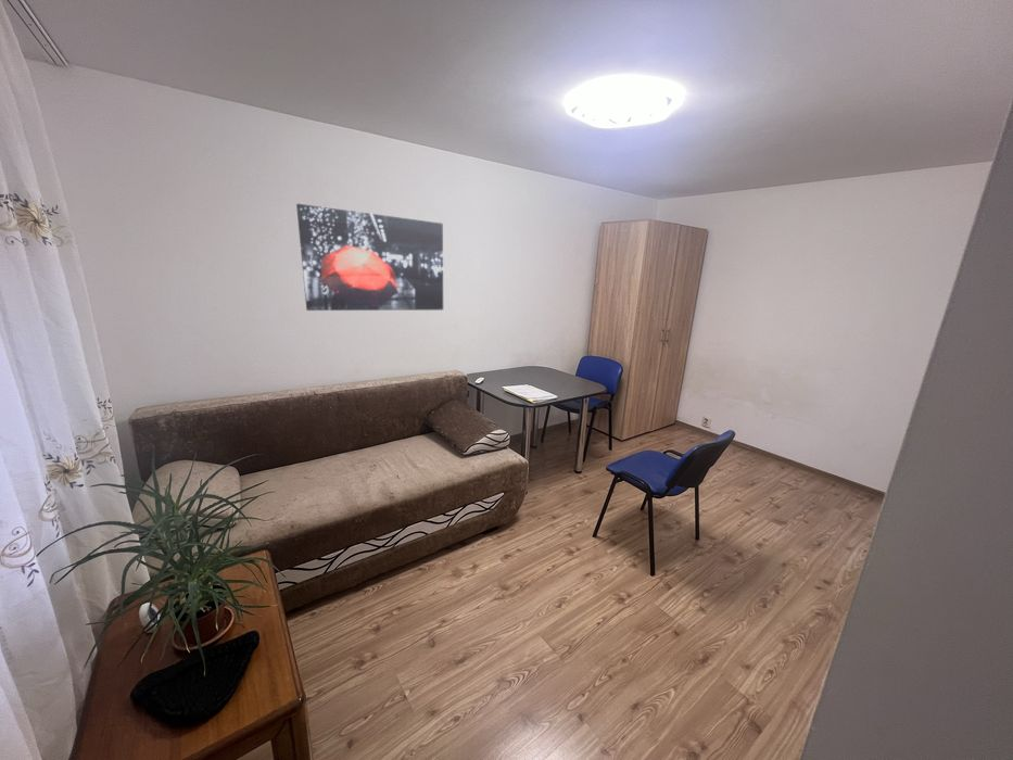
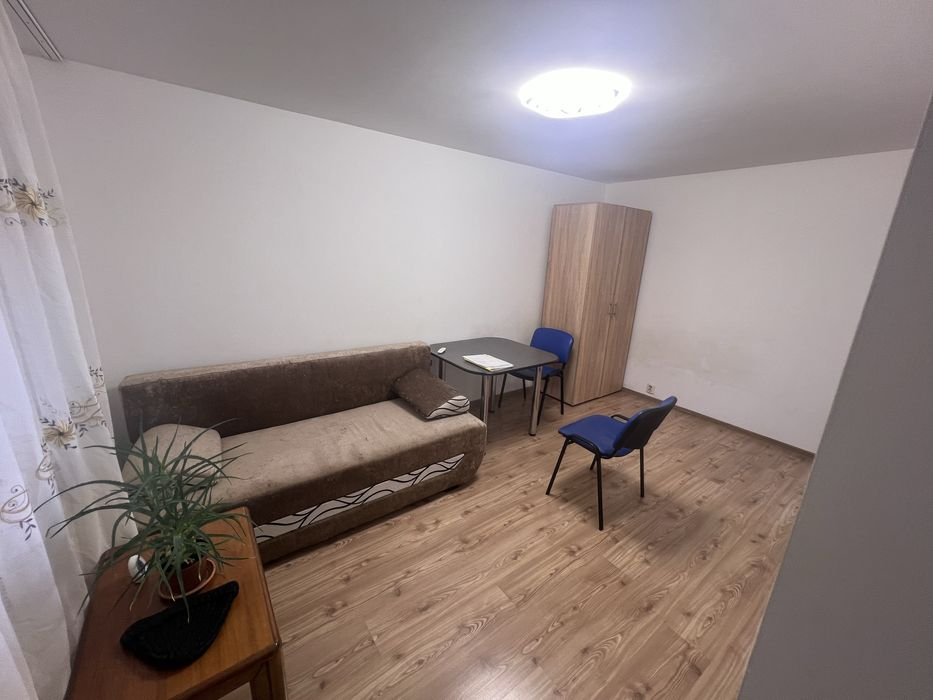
- wall art [295,203,444,312]
